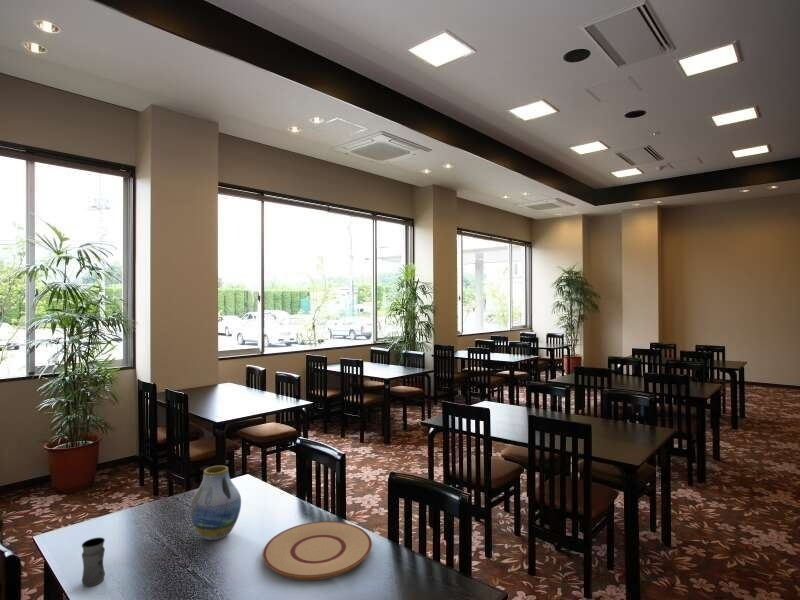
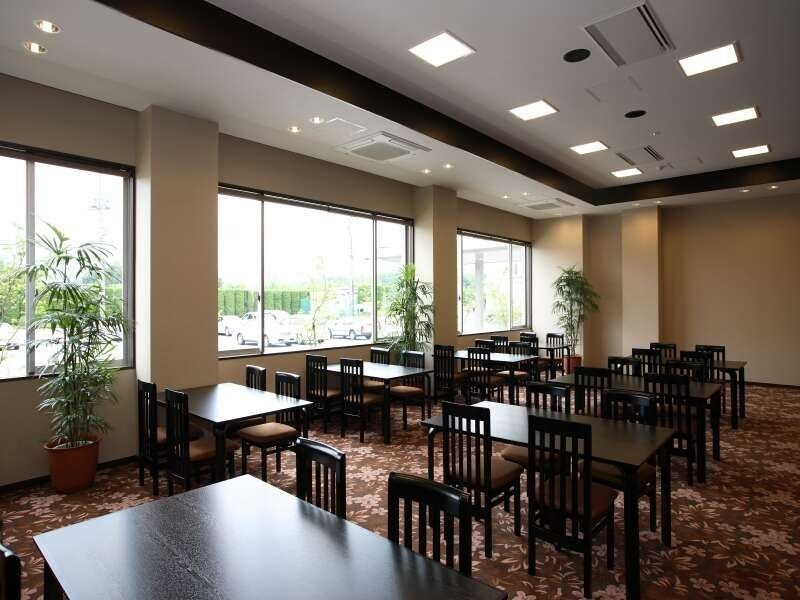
- vase [189,465,242,541]
- plate [262,520,373,581]
- jar [81,536,106,587]
